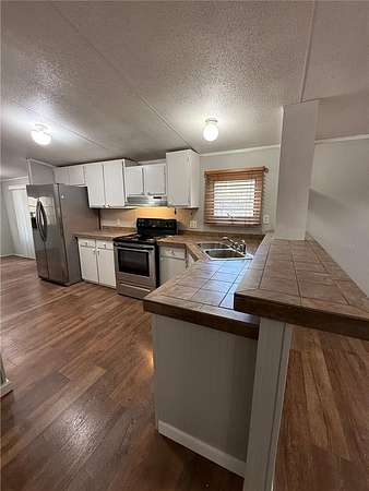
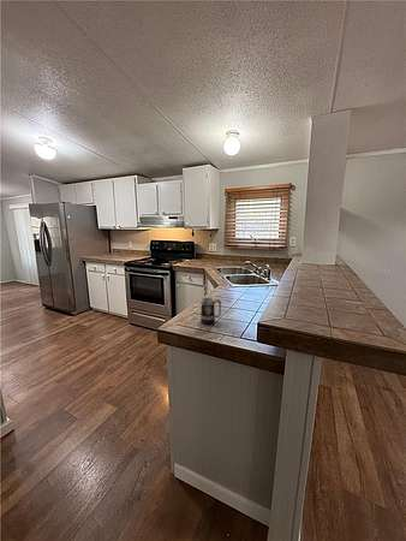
+ mug [199,297,222,326]
